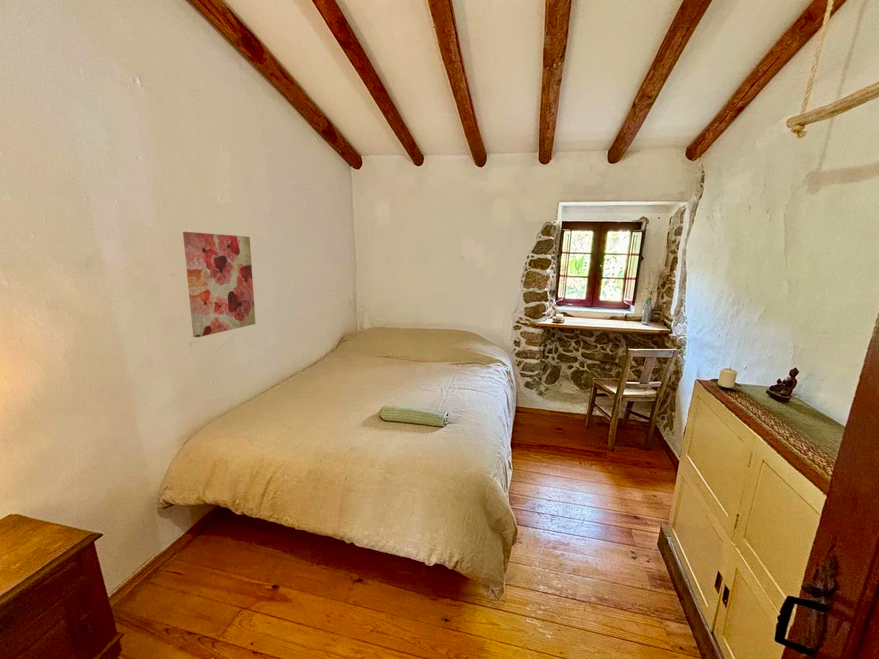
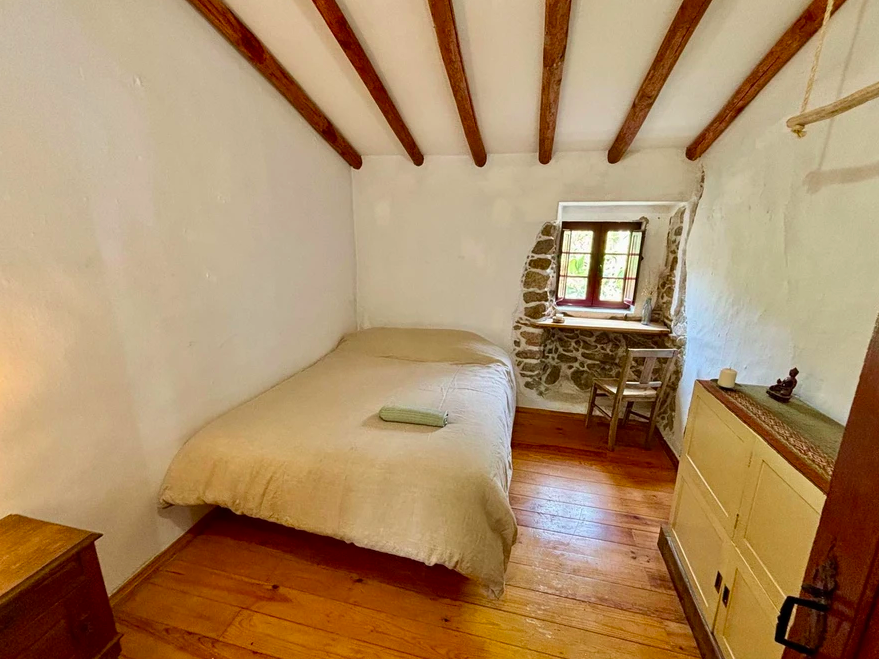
- wall art [182,231,256,338]
